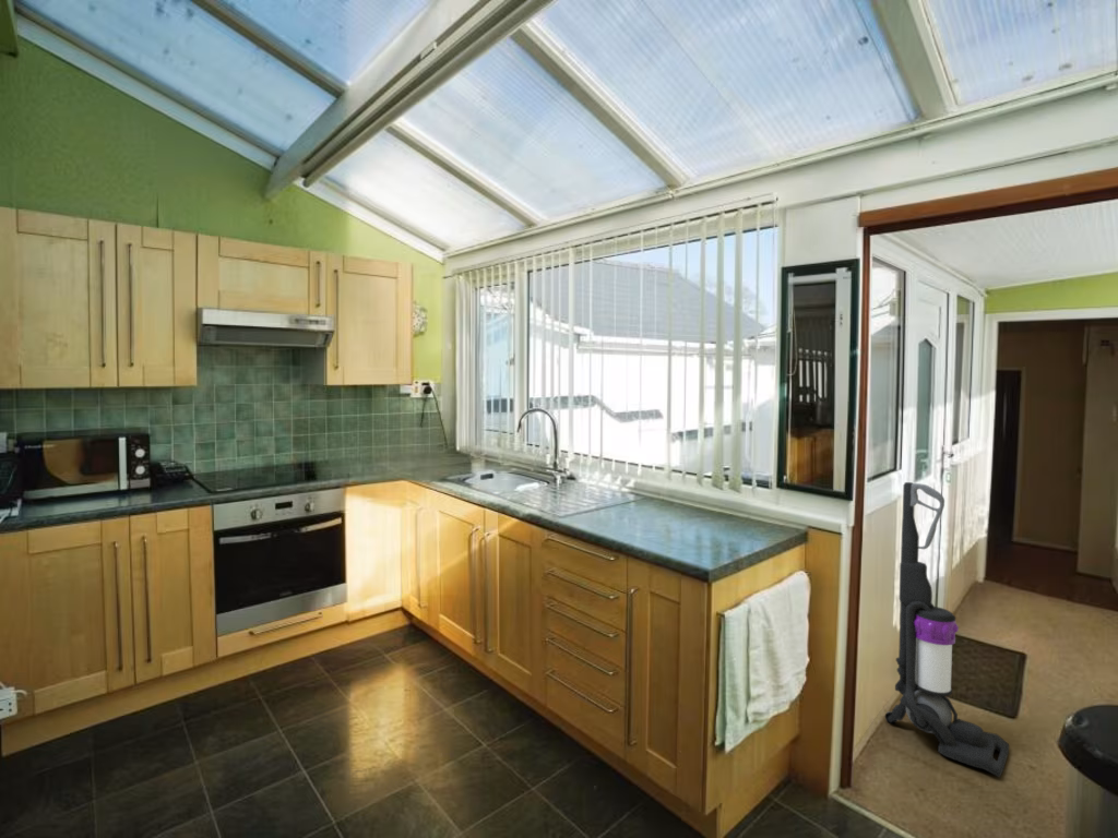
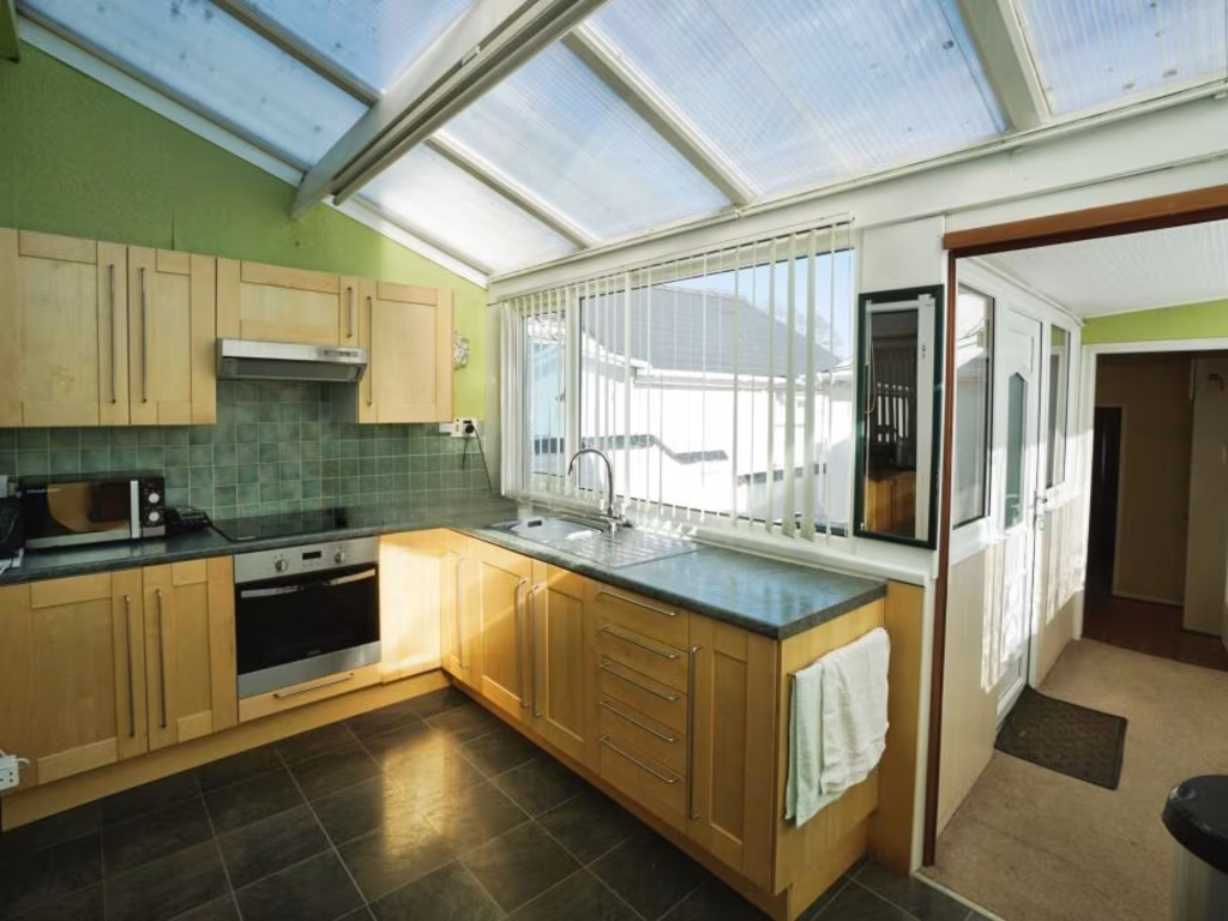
- vacuum cleaner [884,481,1010,778]
